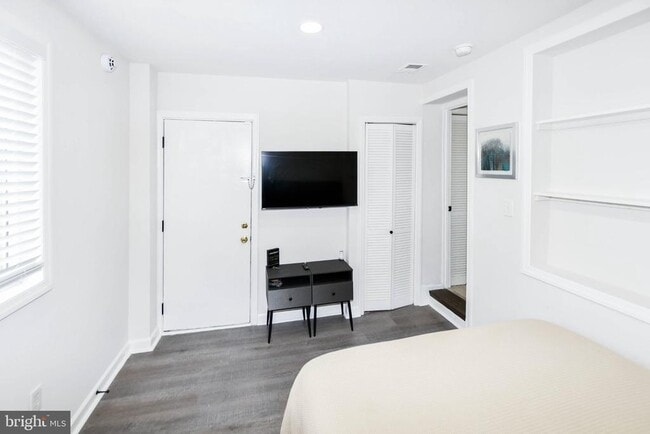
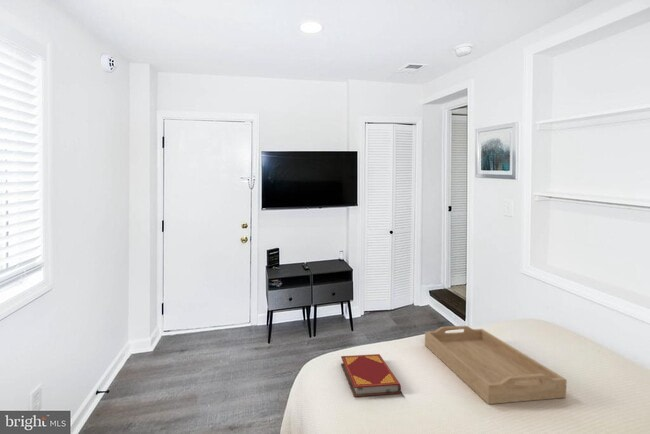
+ hardback book [340,353,402,398]
+ serving tray [424,325,568,405]
